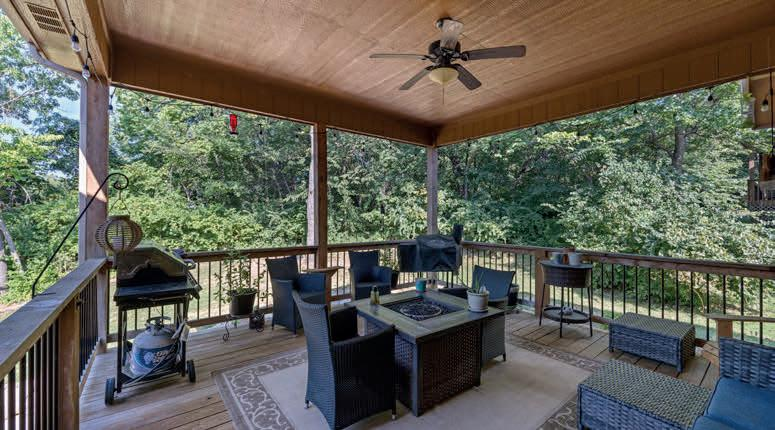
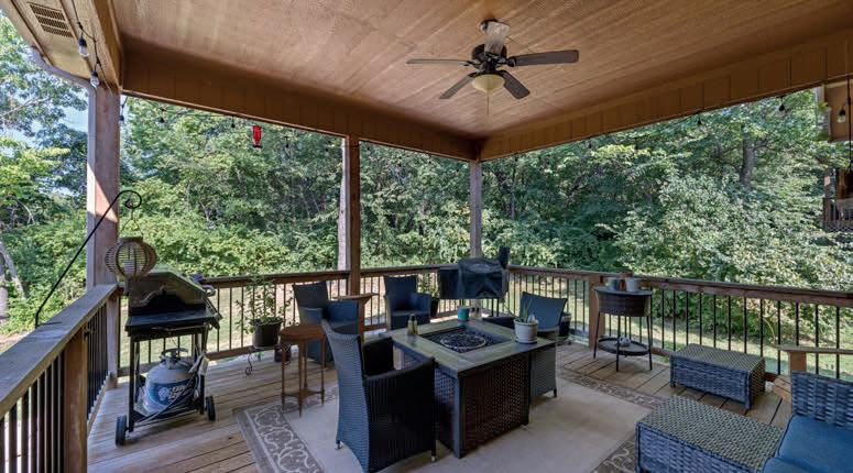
+ side table [276,322,326,418]
